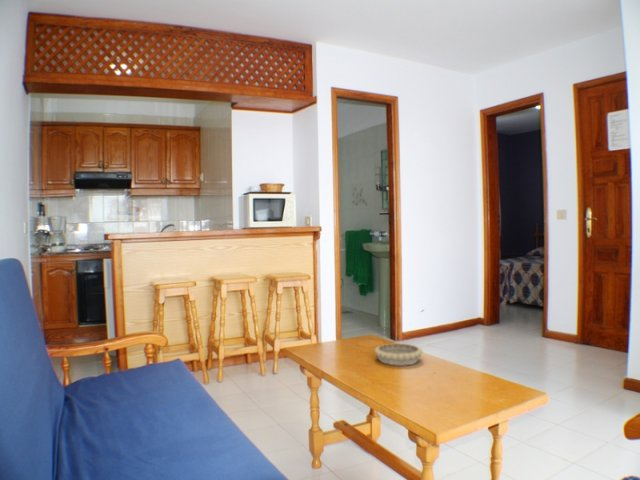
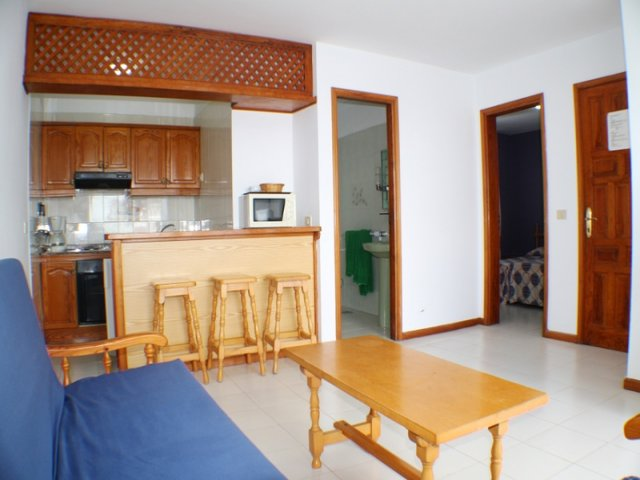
- decorative bowl [373,342,424,367]
